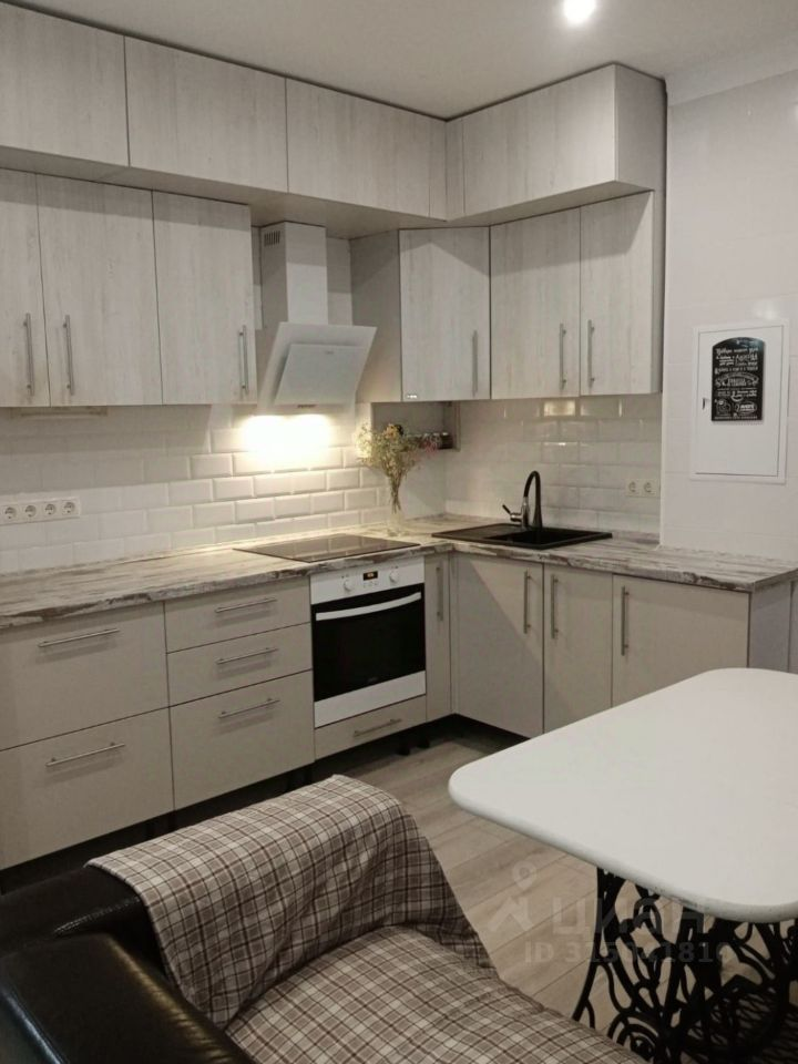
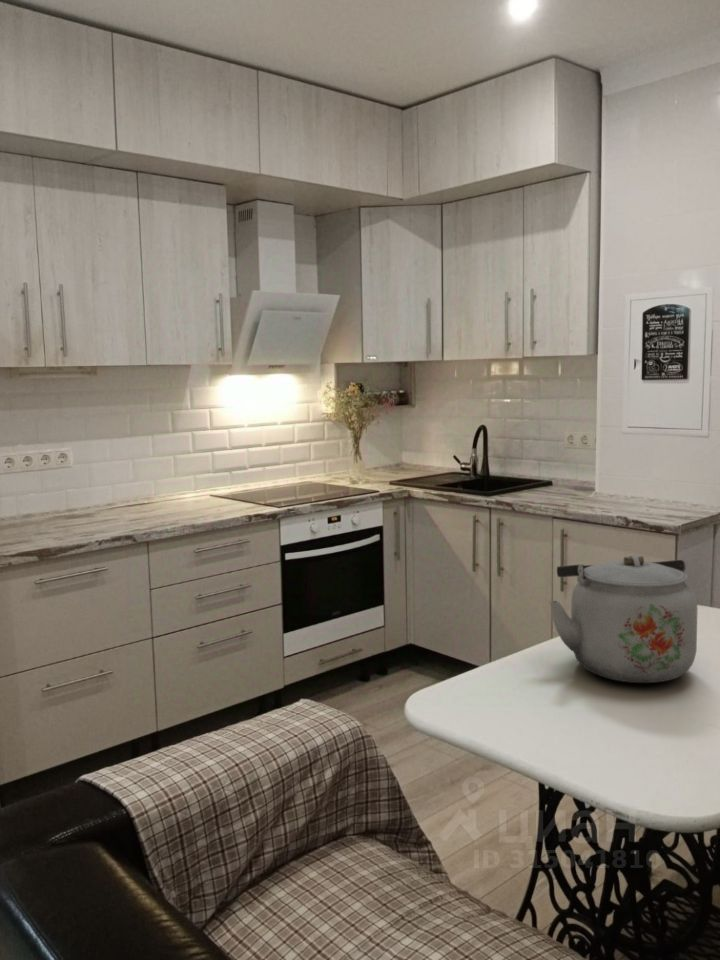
+ kettle [548,554,699,684]
